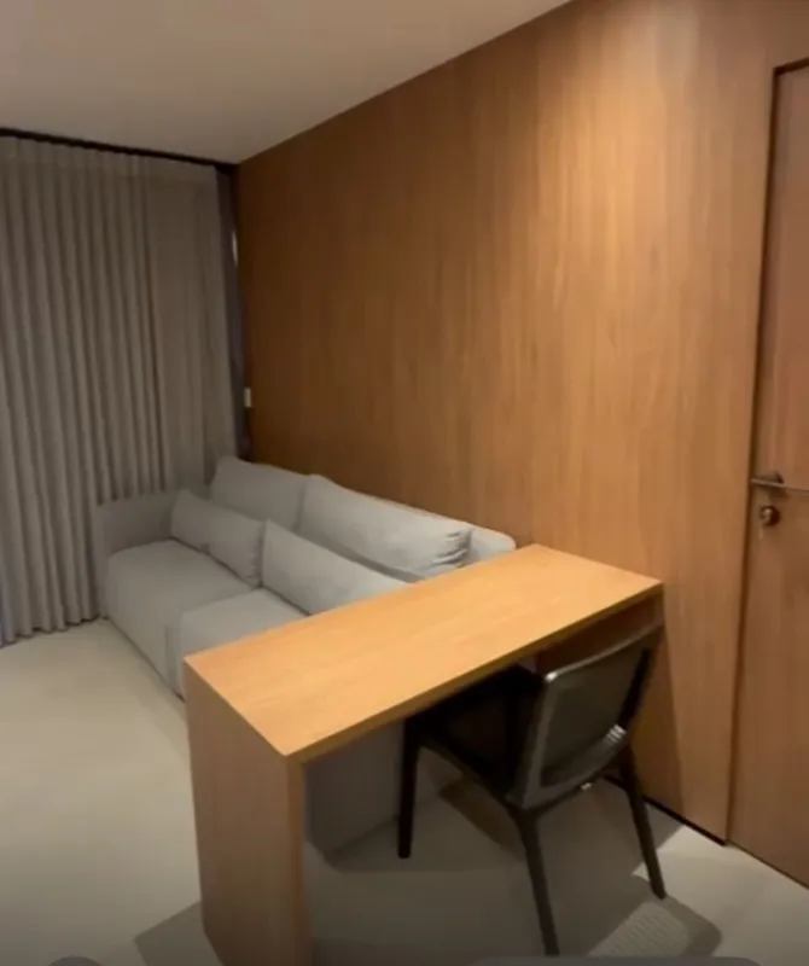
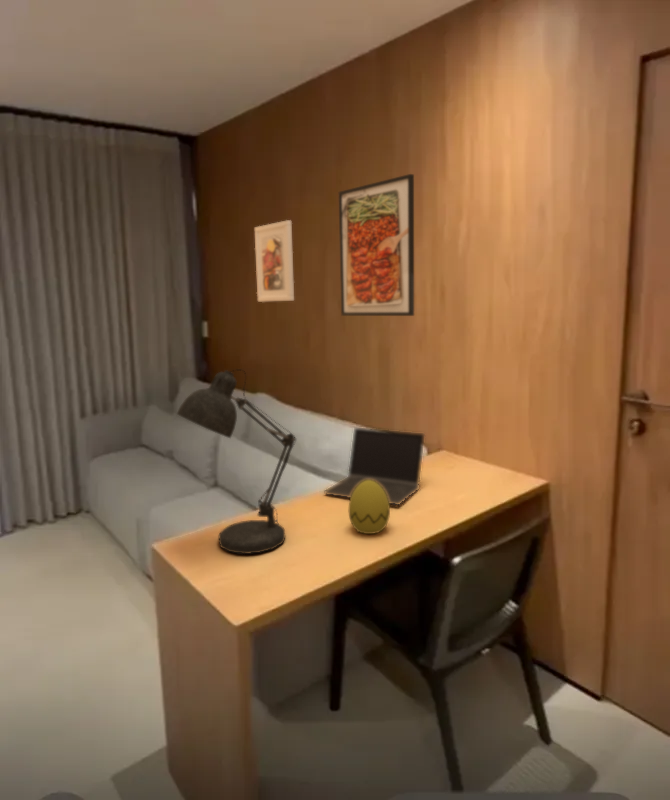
+ desk lamp [176,369,297,555]
+ decorative egg [348,480,391,535]
+ laptop computer [324,427,426,506]
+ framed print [338,173,415,317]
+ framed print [254,219,295,303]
